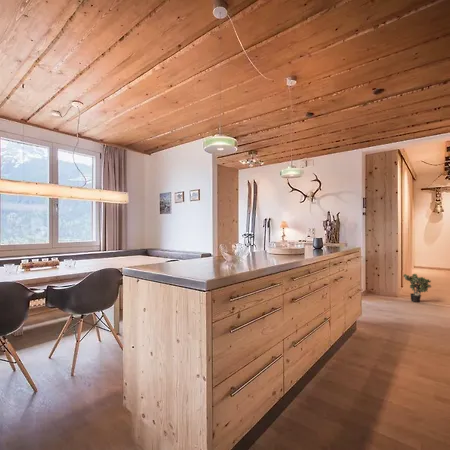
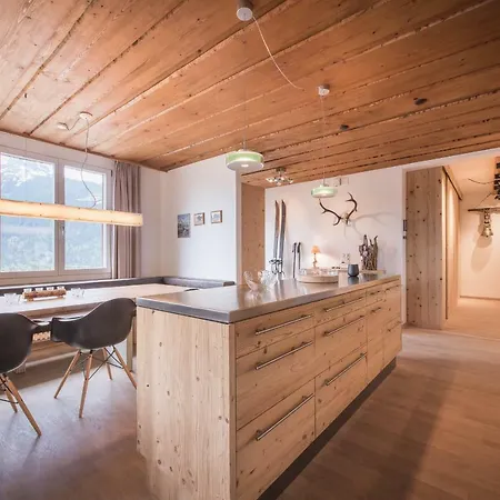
- potted plant [401,273,432,303]
